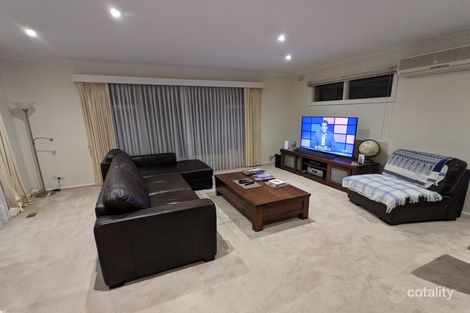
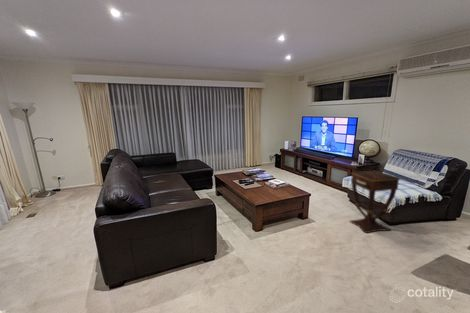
+ side table [348,169,401,234]
